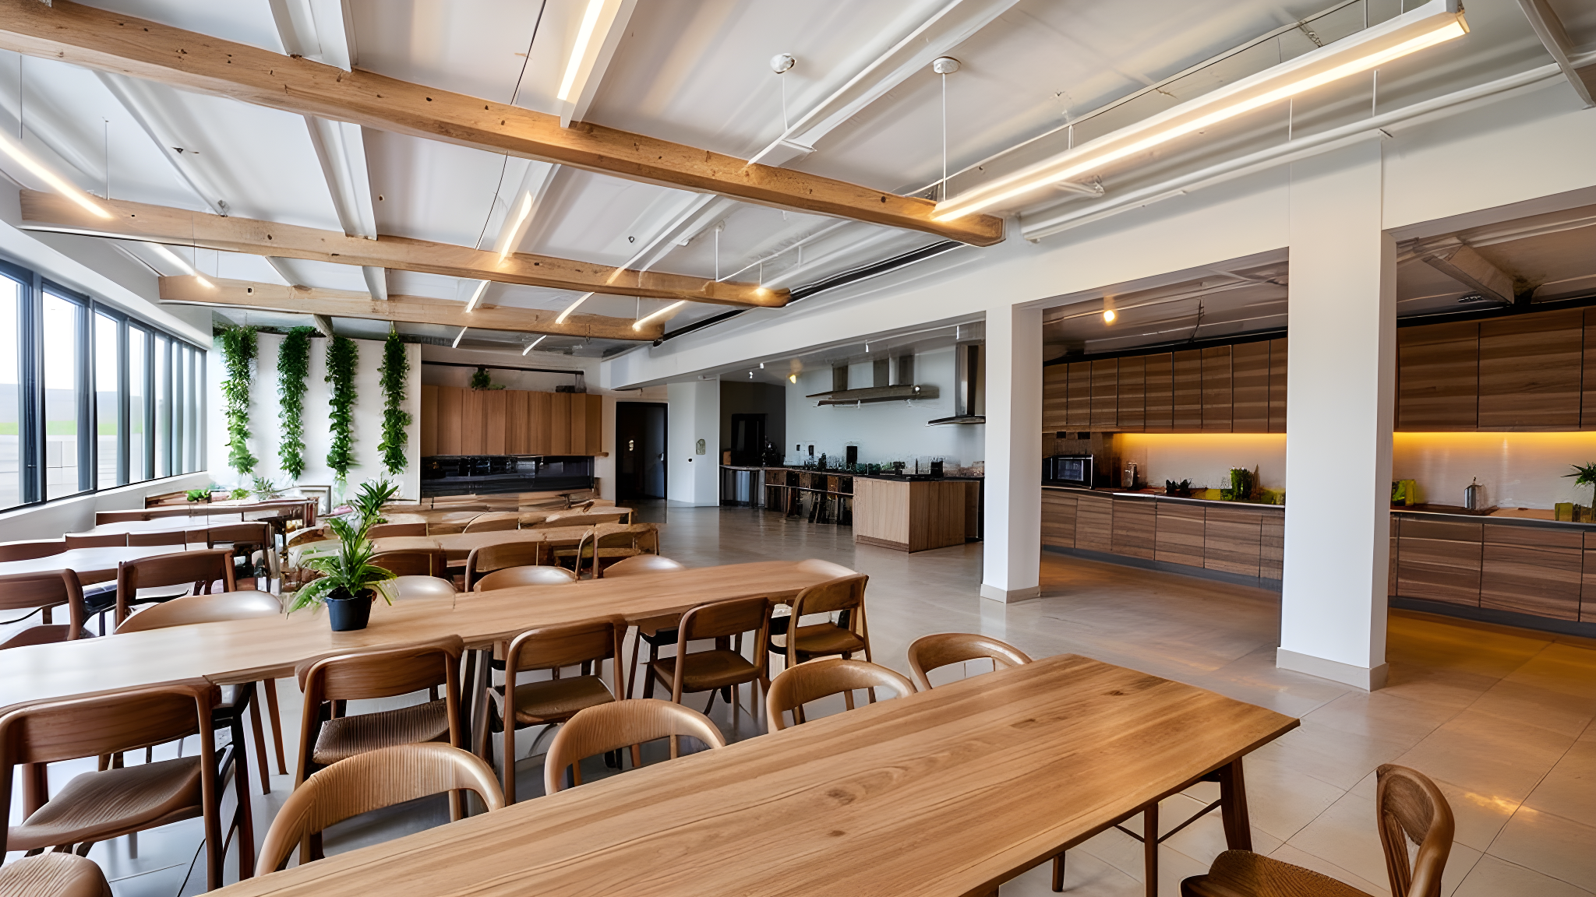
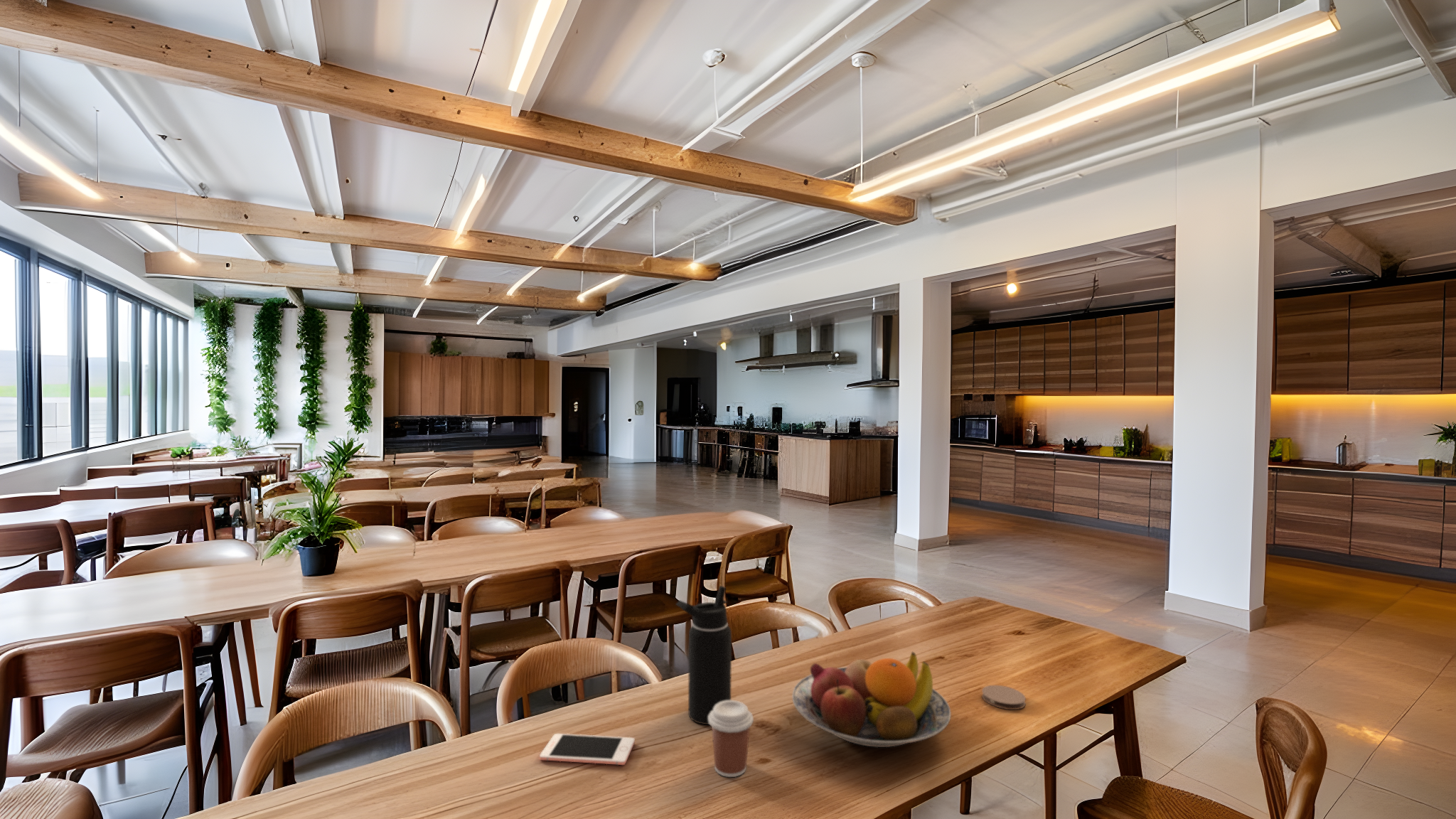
+ fruit bowl [791,651,951,748]
+ coffee cup [708,700,754,778]
+ cell phone [539,733,636,766]
+ water bottle [675,585,732,725]
+ coaster [981,685,1027,710]
